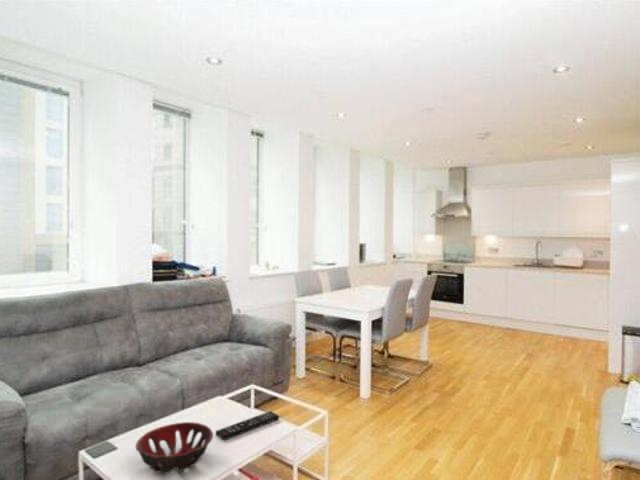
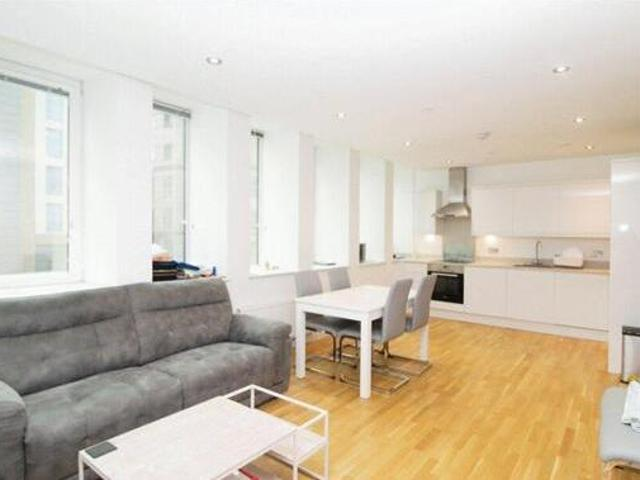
- decorative bowl [135,421,214,474]
- remote control [215,410,280,441]
